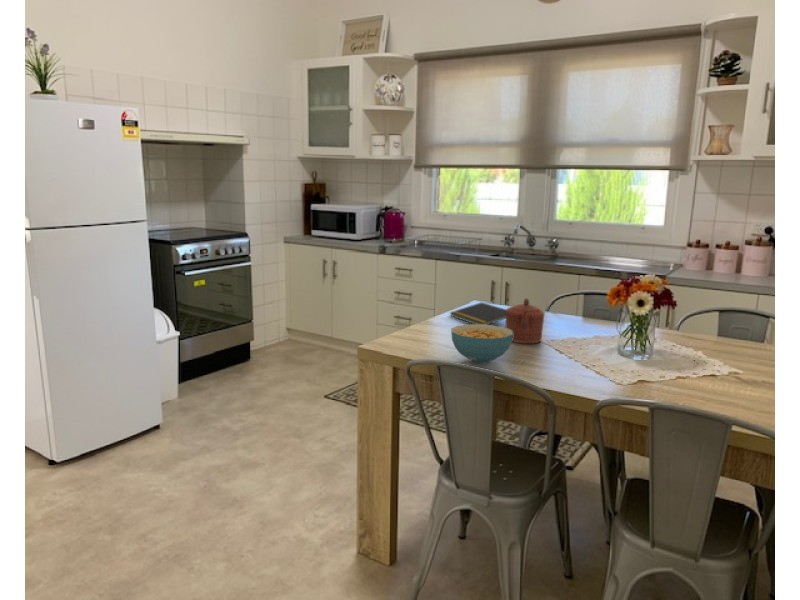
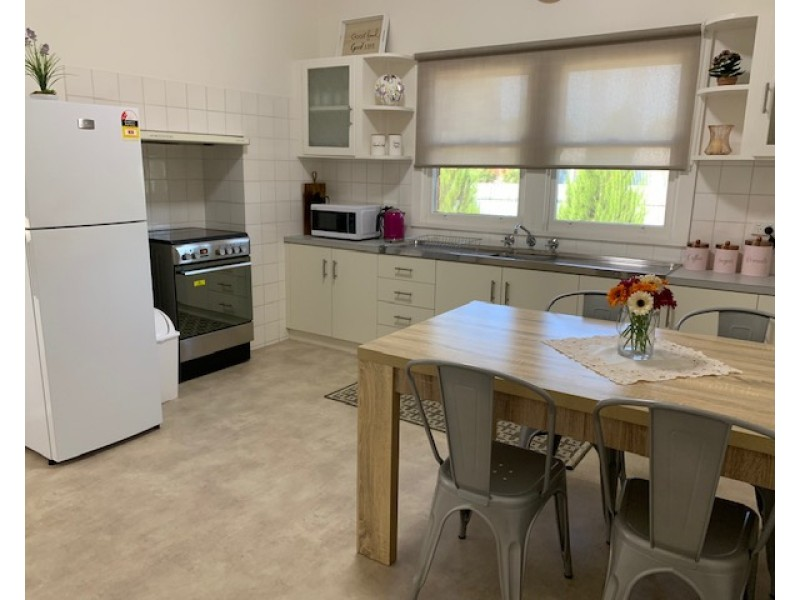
- cereal bowl [450,323,513,364]
- notepad [449,301,506,325]
- teapot [504,297,545,344]
